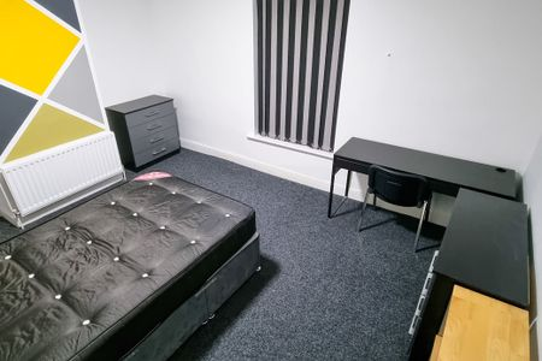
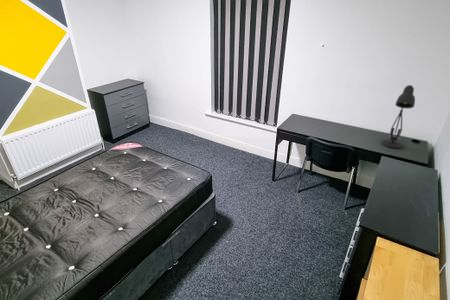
+ desk lamp [381,84,416,149]
